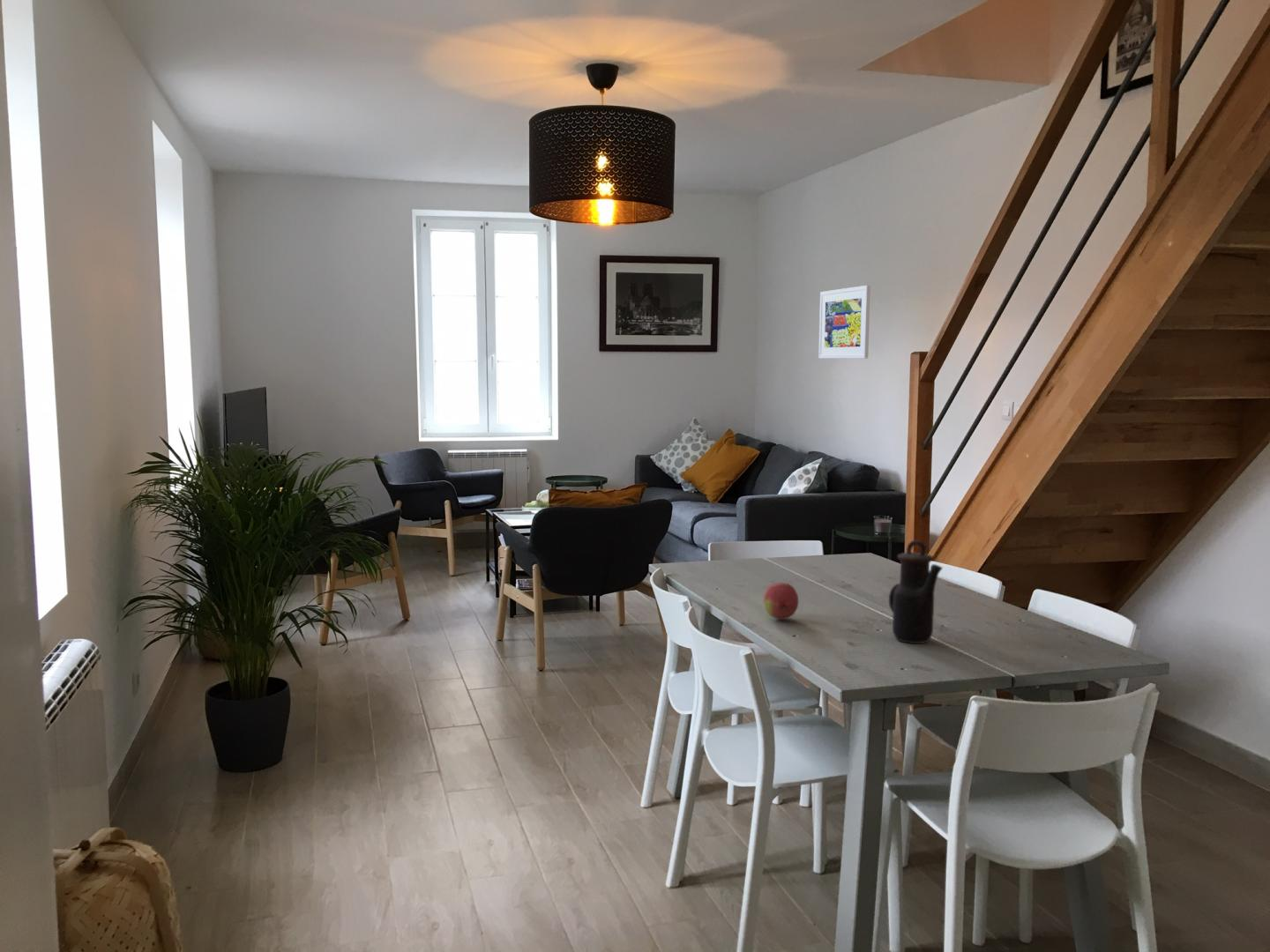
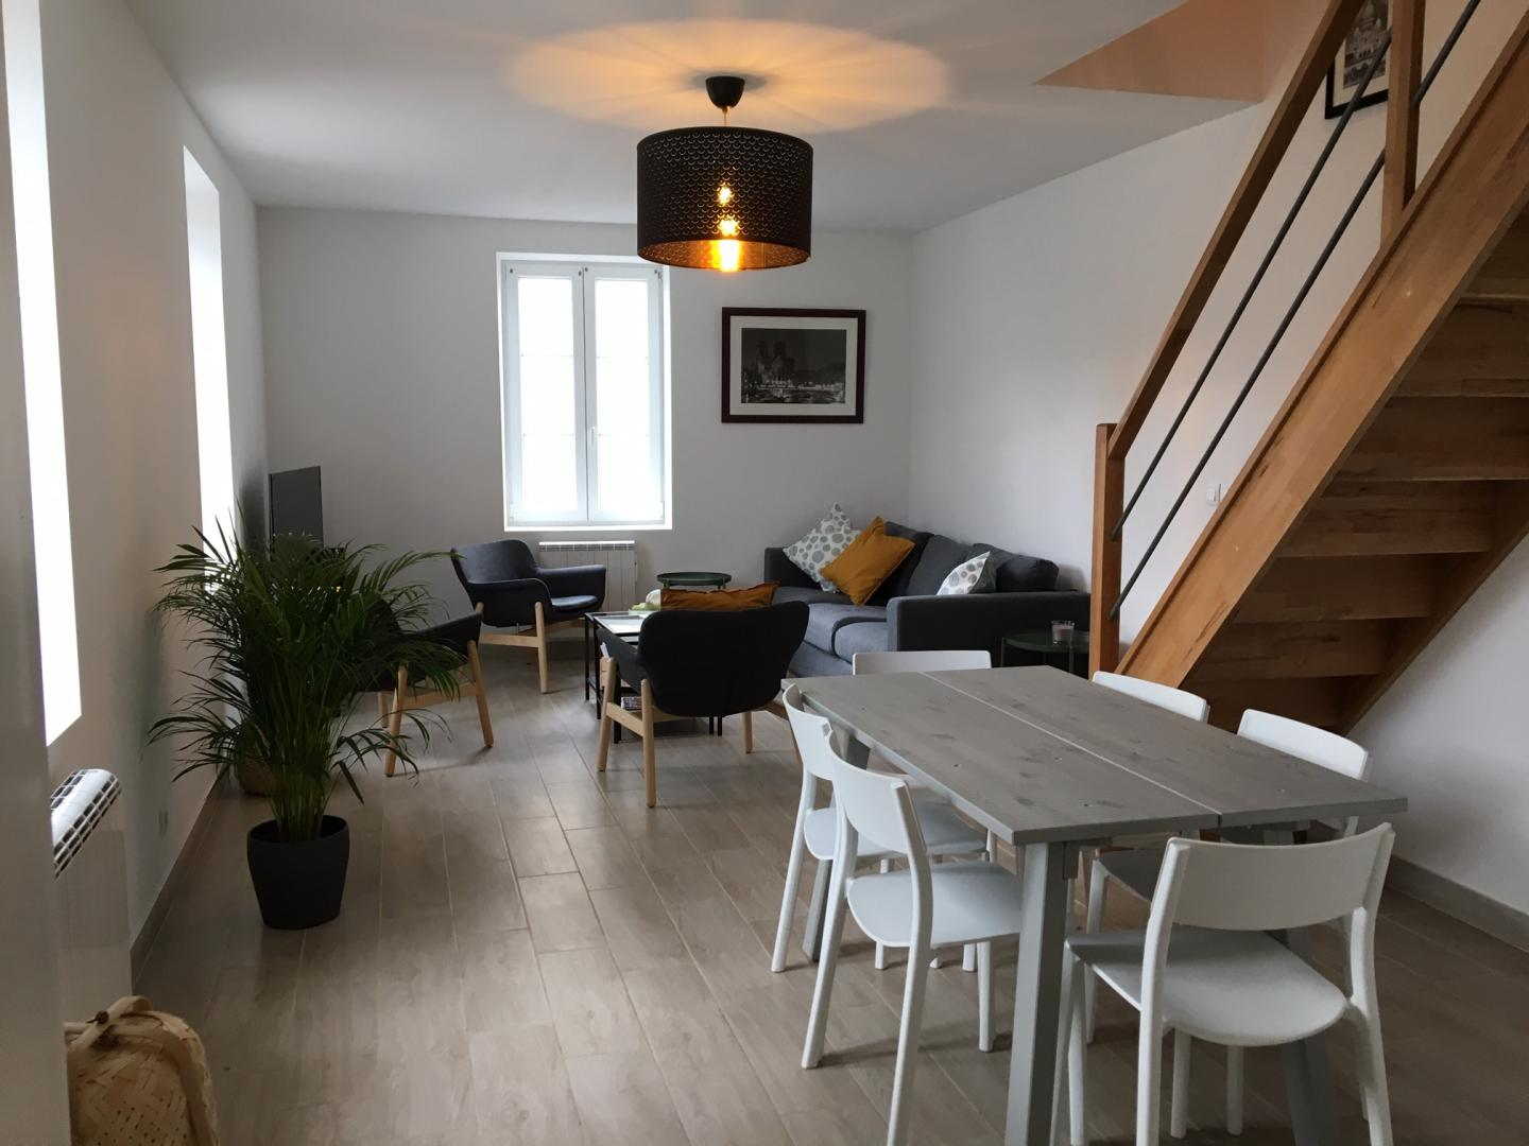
- teapot [888,539,944,644]
- fruit [762,582,799,621]
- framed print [818,285,871,360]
